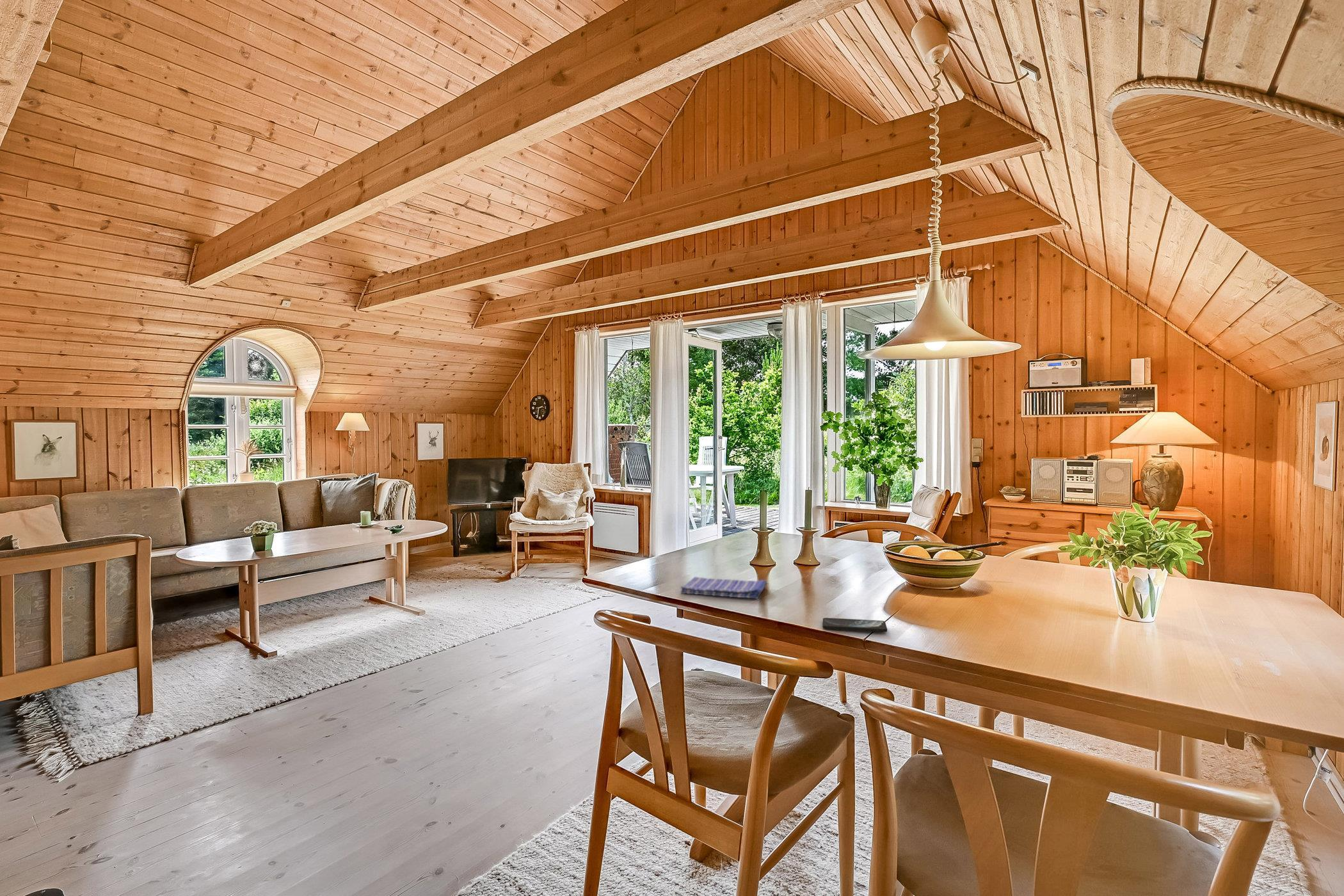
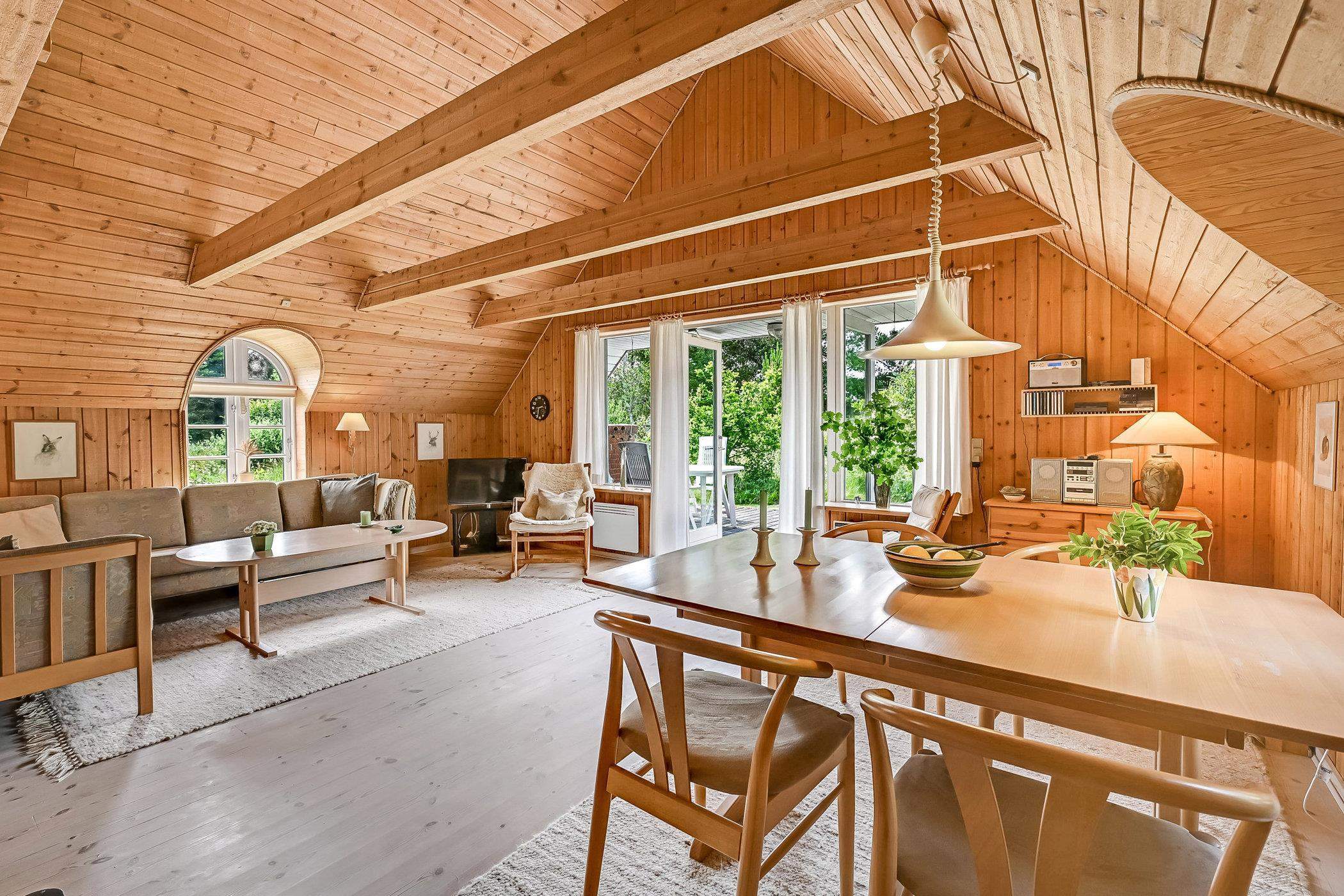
- dish towel [680,576,768,599]
- smartphone [822,617,888,633]
